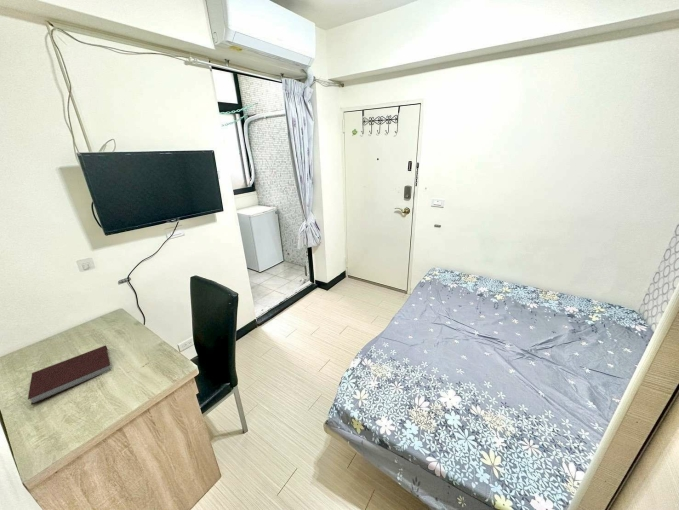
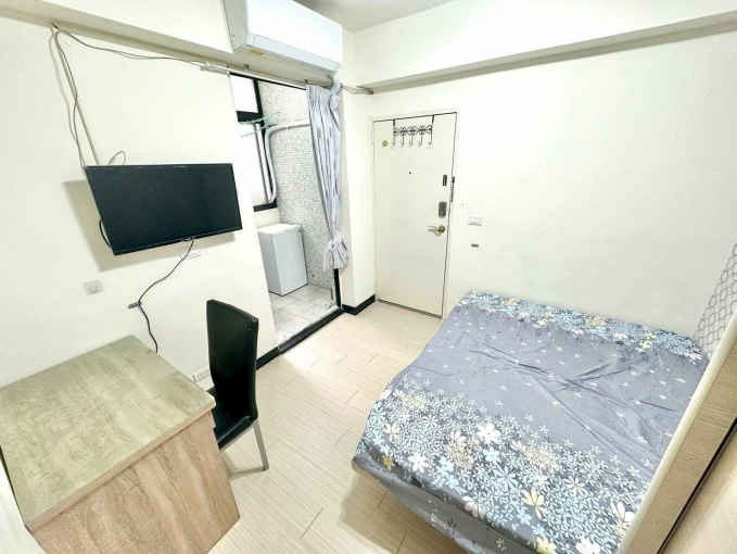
- notebook [27,344,112,406]
